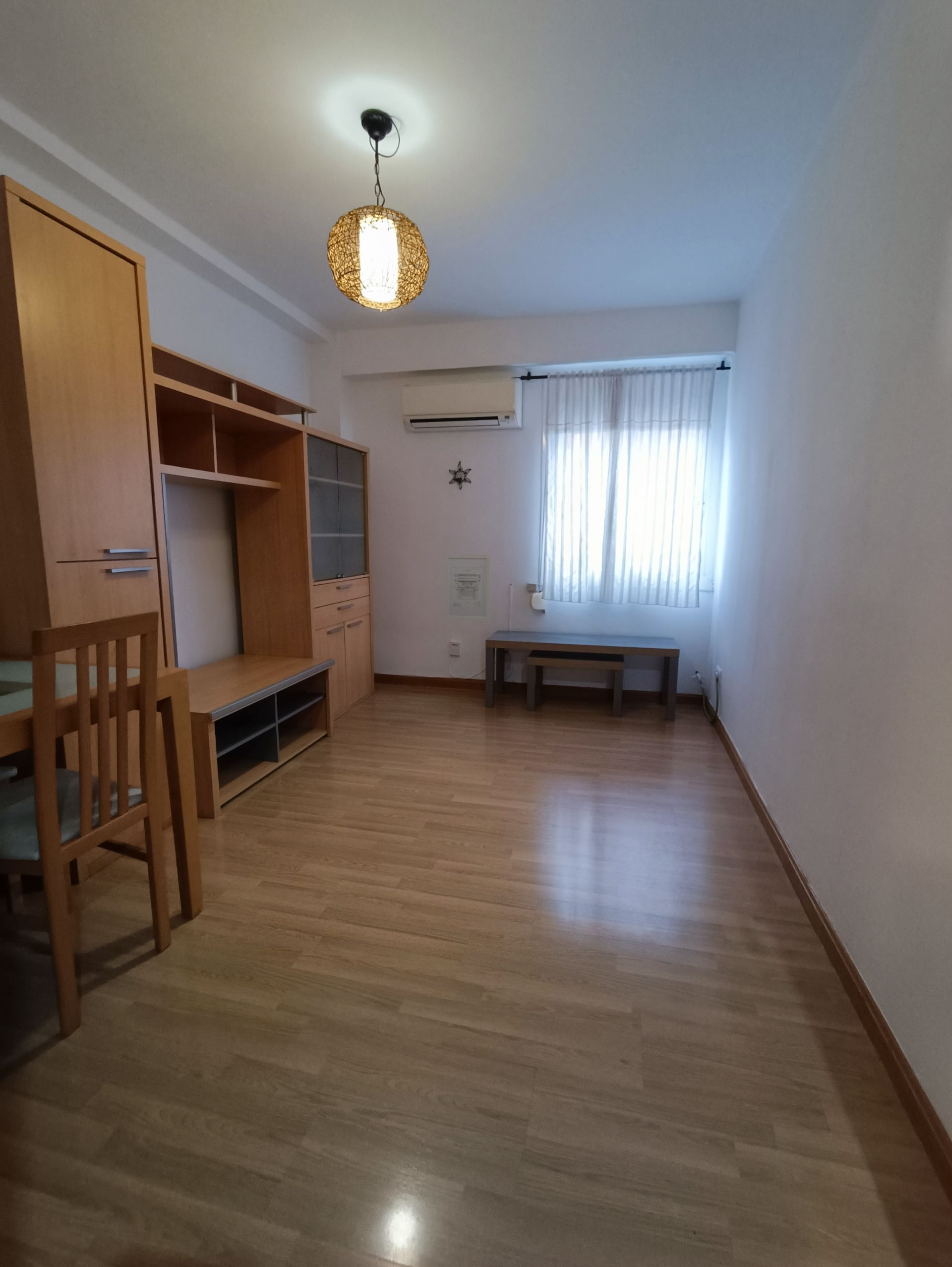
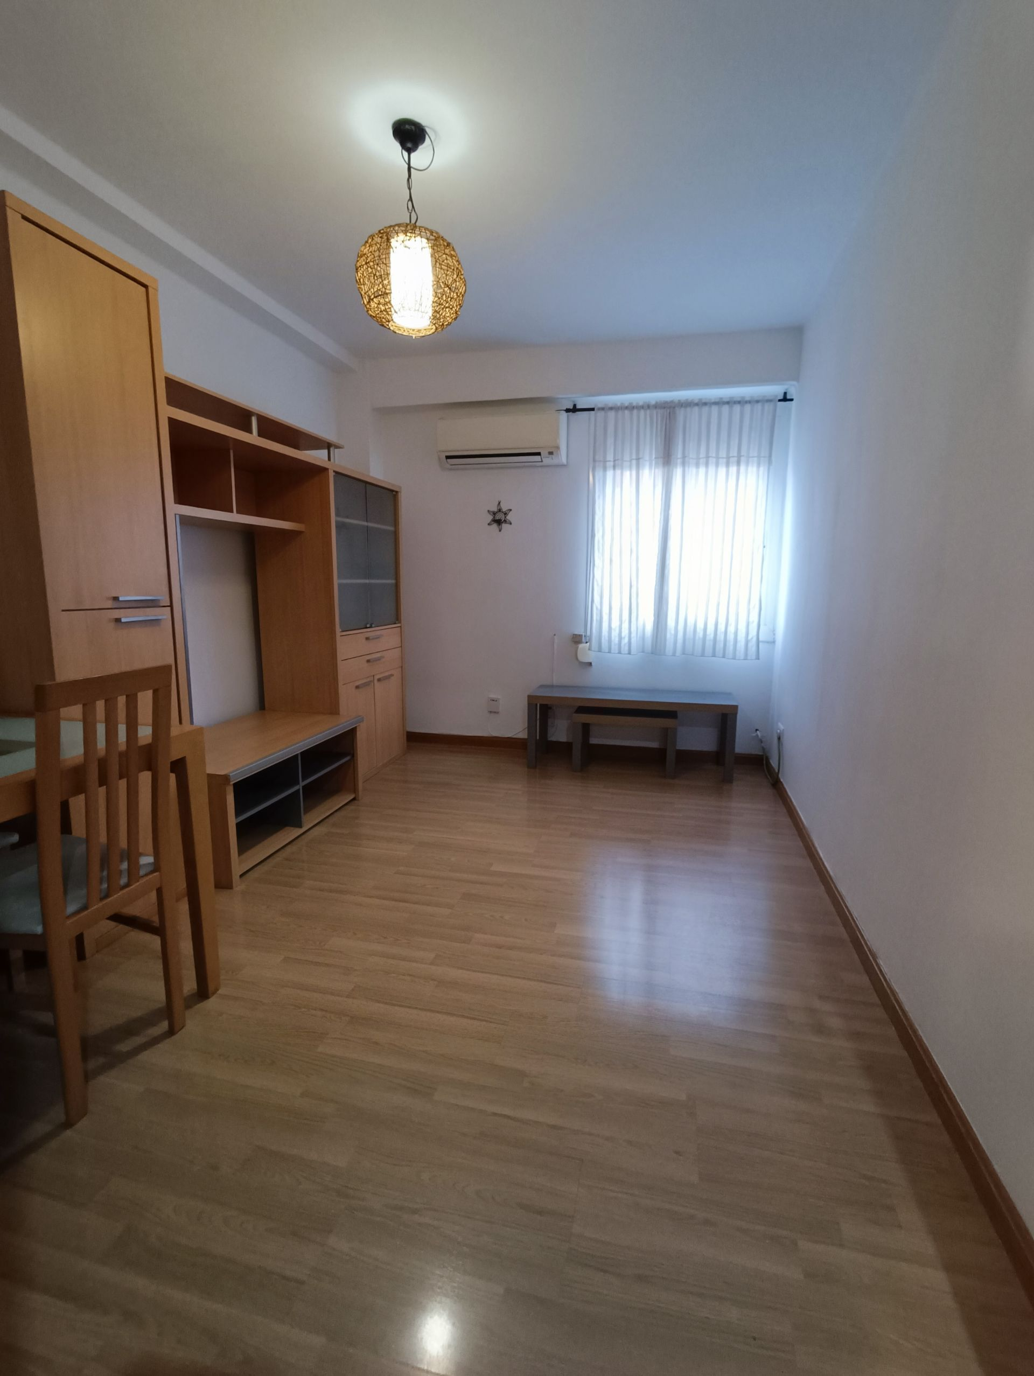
- wall art [444,554,491,622]
